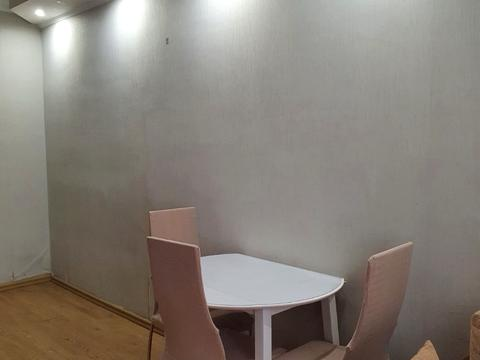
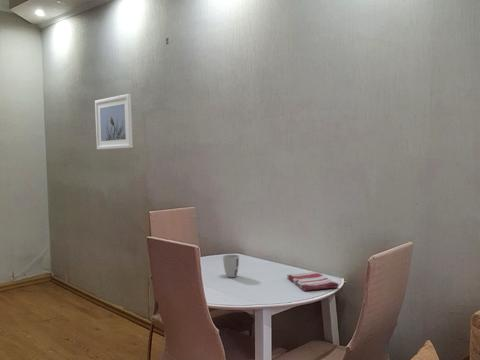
+ dish towel [286,271,340,292]
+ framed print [94,93,134,151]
+ cup [222,254,240,278]
